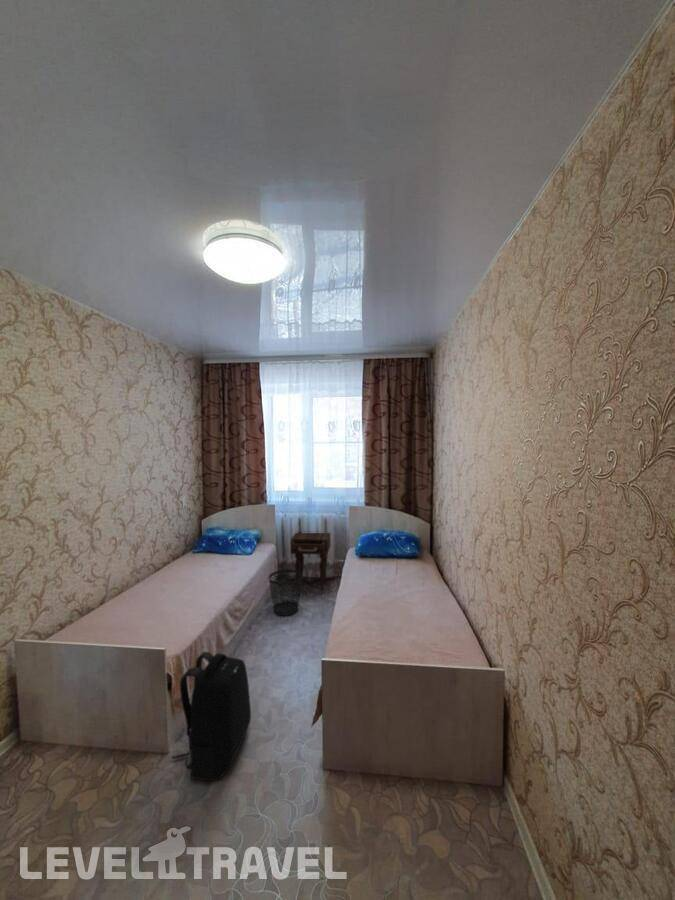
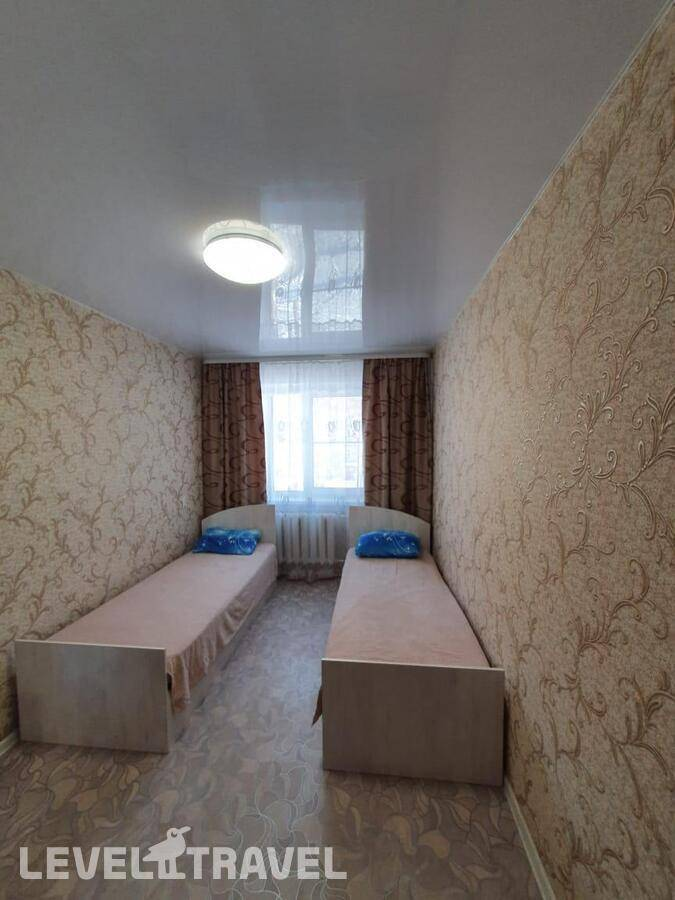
- backpack [171,651,252,782]
- nightstand [290,531,331,591]
- wastebasket [267,568,304,617]
